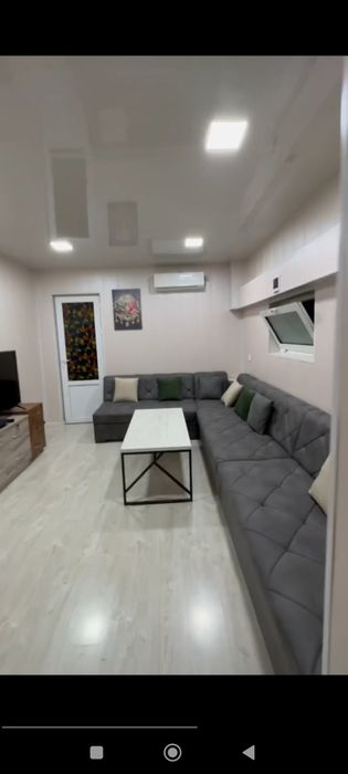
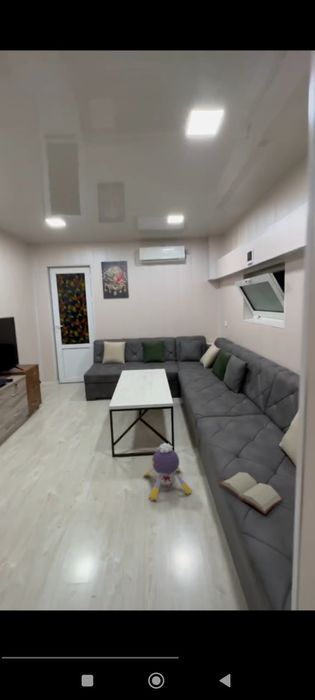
+ hardback book [217,471,284,515]
+ plush toy [142,442,193,502]
